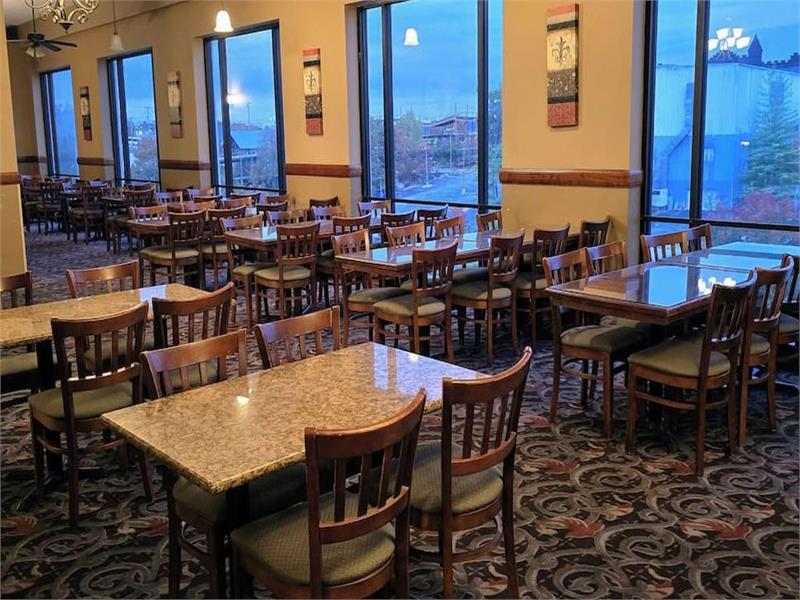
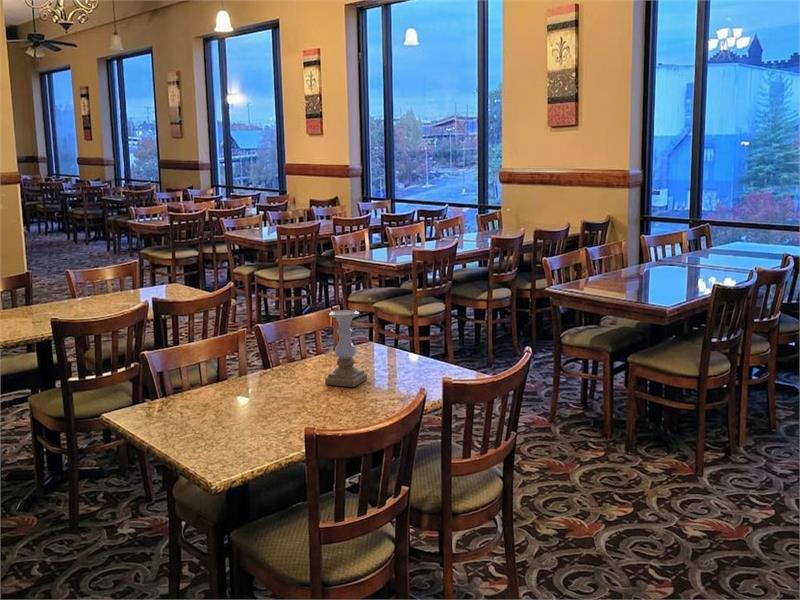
+ candle holder [324,309,368,388]
